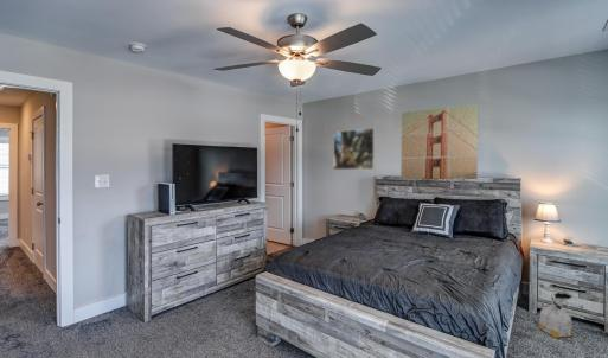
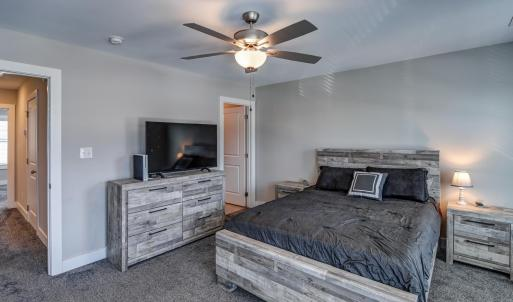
- wall art [399,102,480,181]
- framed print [332,127,376,171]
- bag [537,290,575,339]
